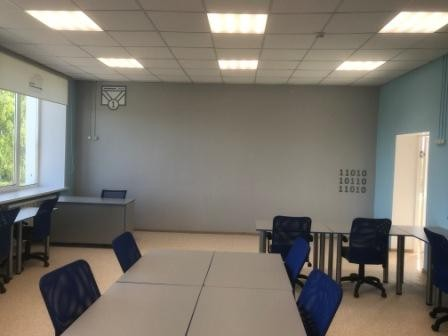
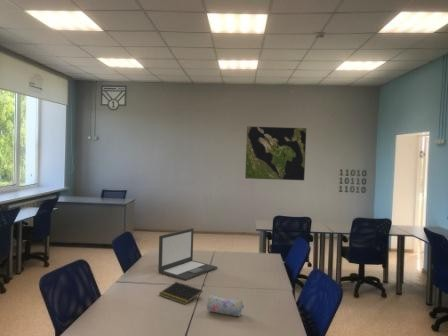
+ pencil case [206,294,245,317]
+ notepad [158,281,203,305]
+ laptop [157,227,218,281]
+ world map [244,125,307,181]
